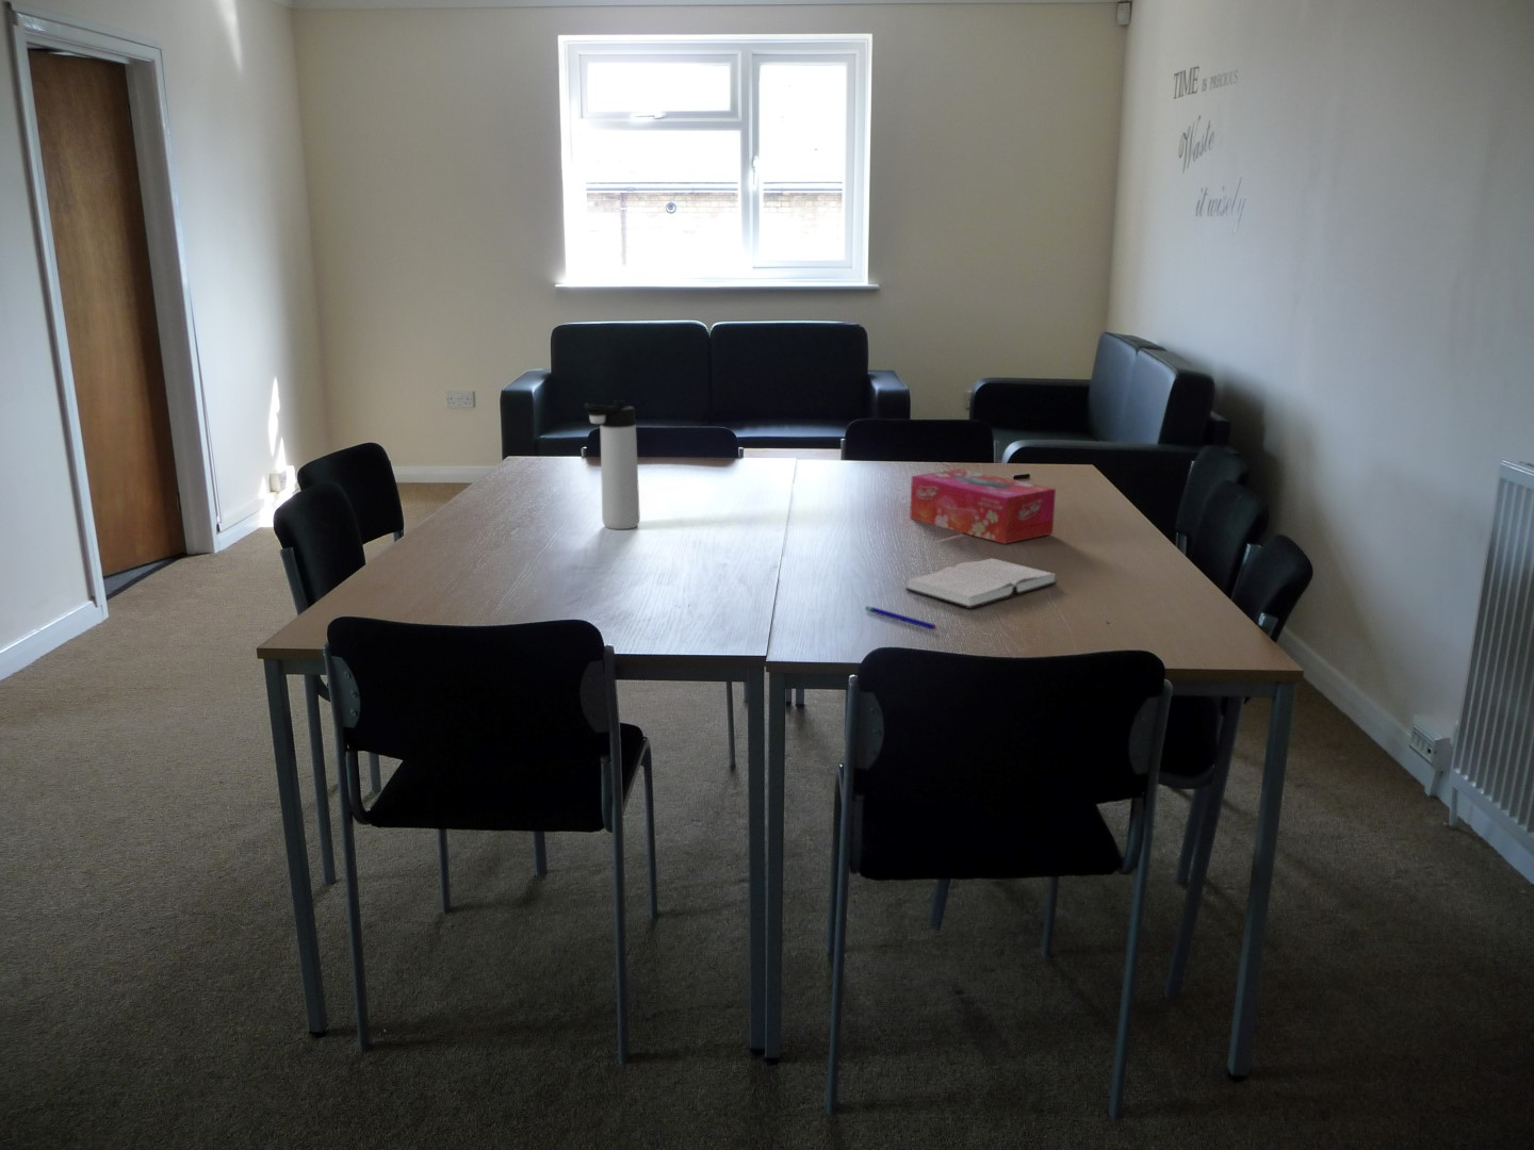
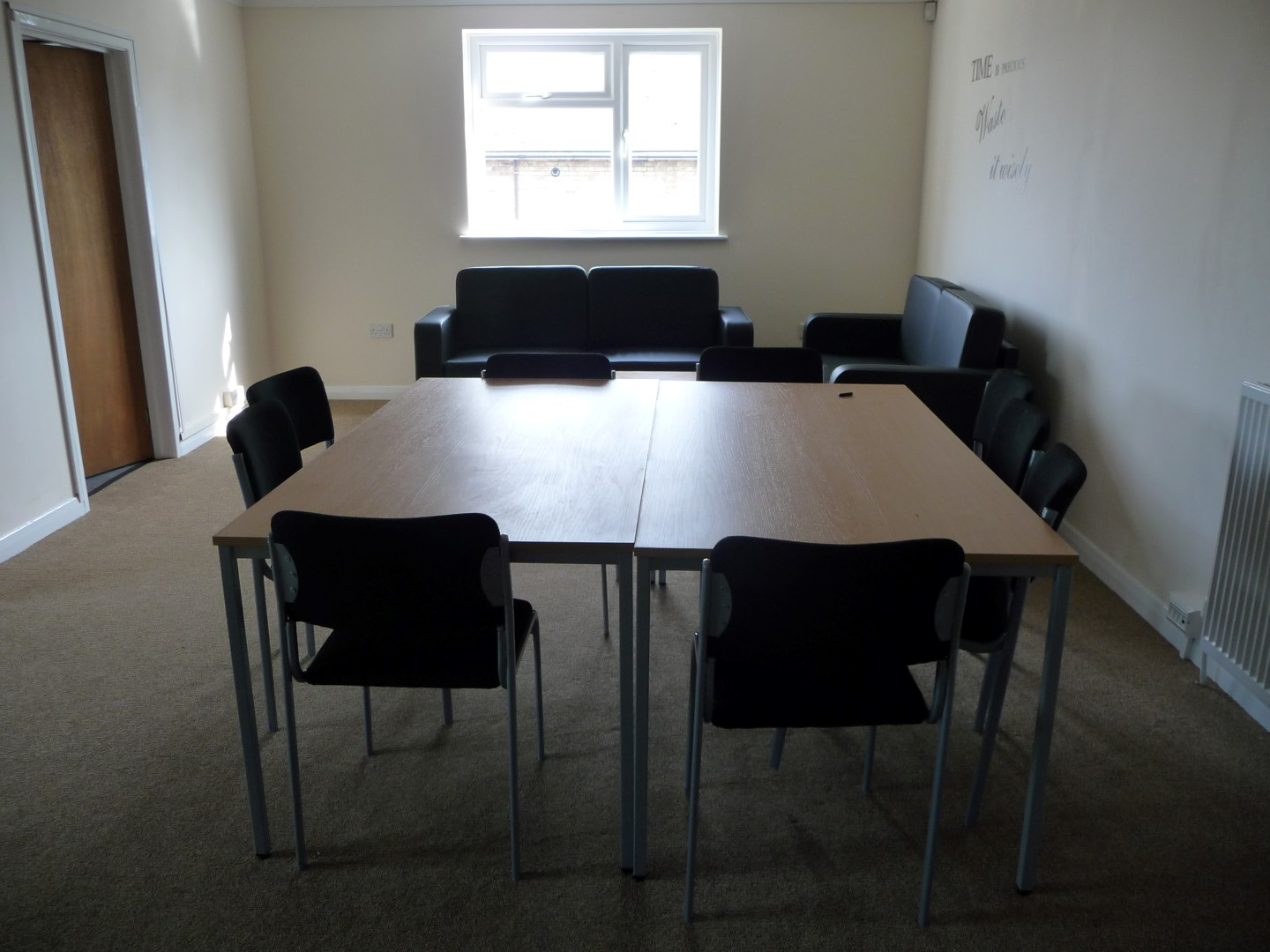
- thermos bottle [583,400,641,530]
- pen [865,605,937,631]
- tissue box [908,467,1057,545]
- hardback book [905,557,1058,610]
